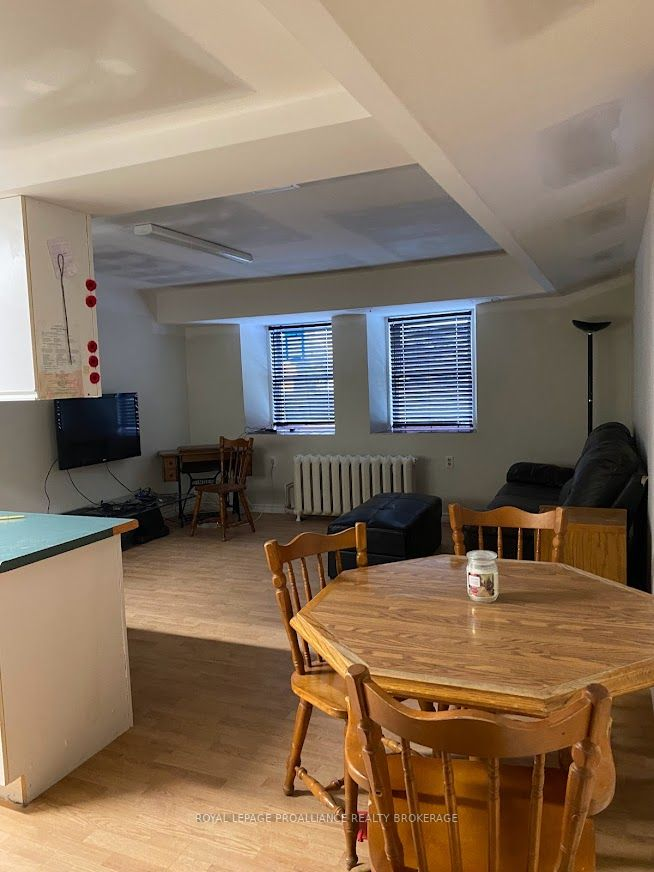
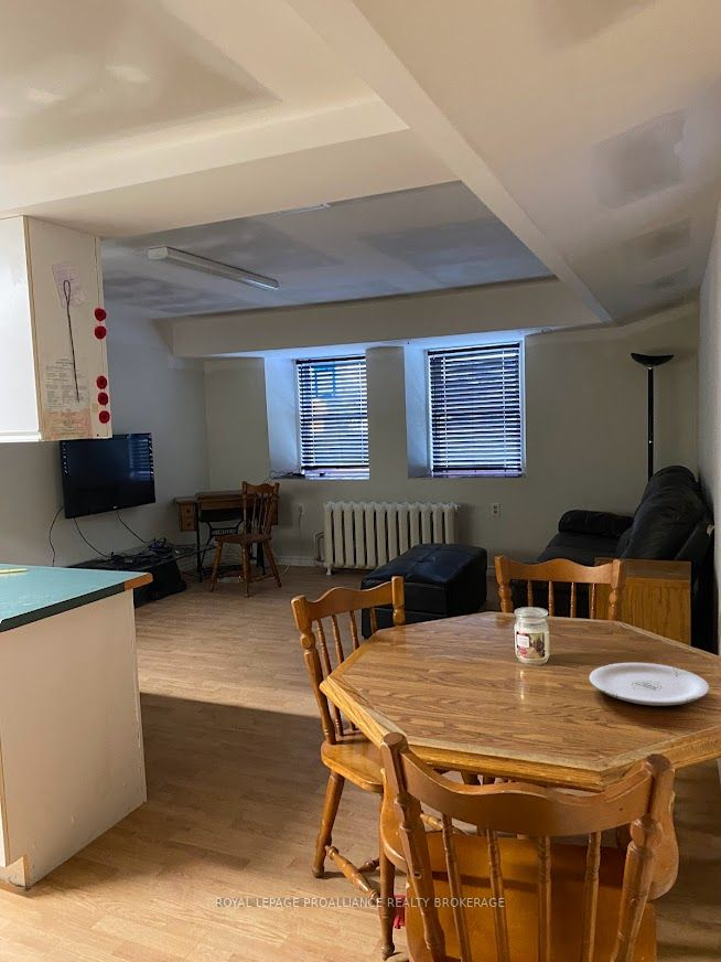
+ plate [589,662,710,707]
